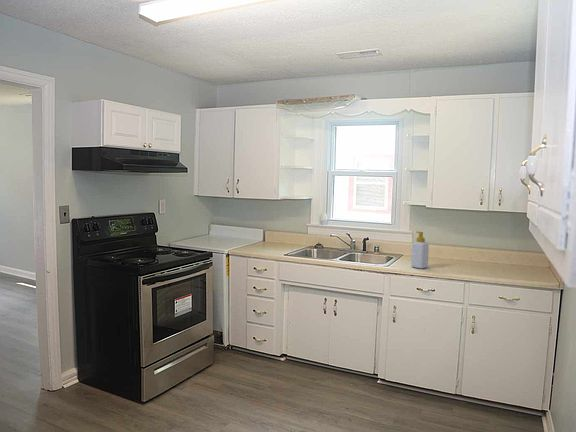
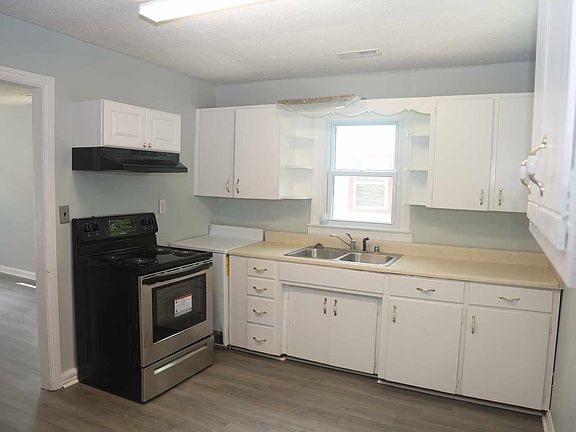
- soap bottle [410,231,430,269]
